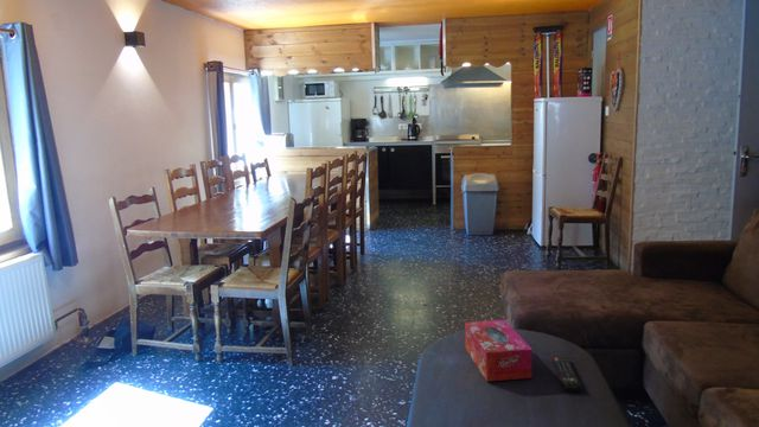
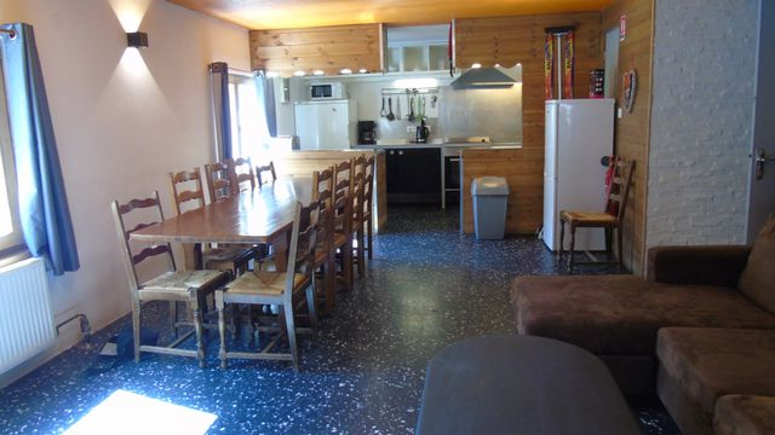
- remote control [551,356,583,393]
- tissue box [464,319,534,382]
